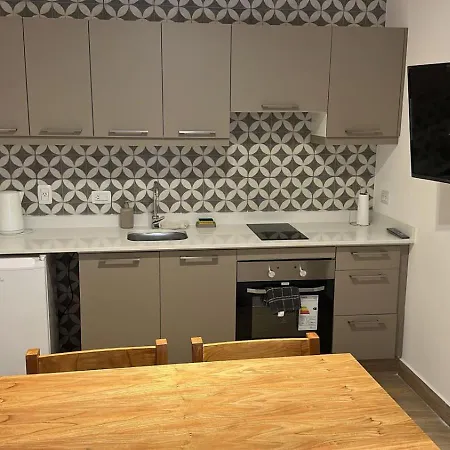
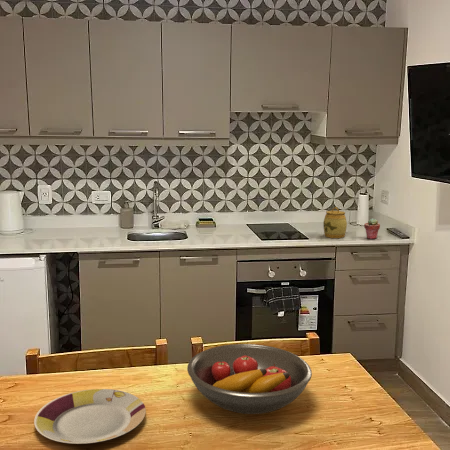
+ plate [33,388,147,445]
+ jar [322,206,348,239]
+ potted succulent [363,218,381,240]
+ fruit bowl [186,343,313,415]
